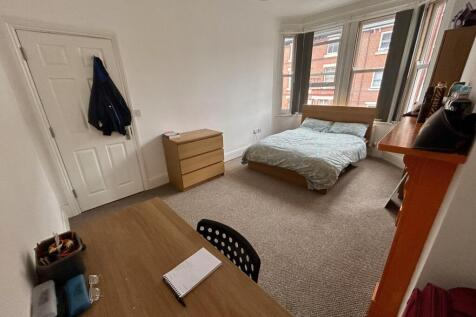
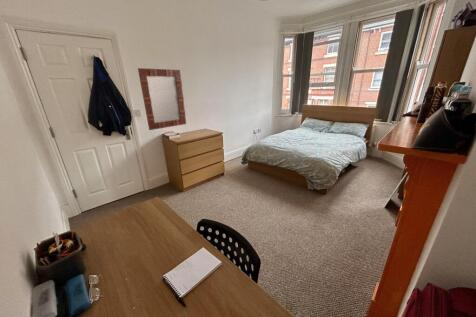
+ home mirror [137,67,187,131]
